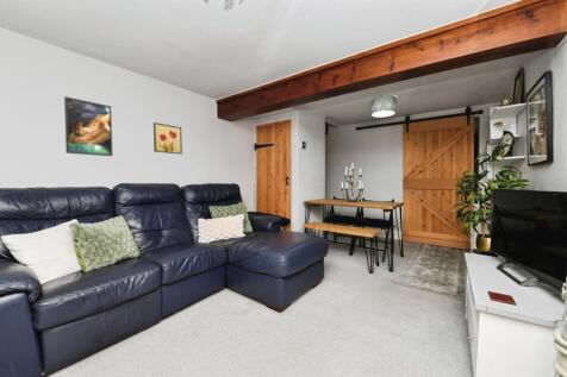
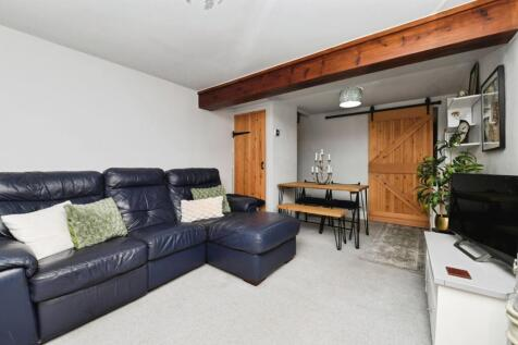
- wall art [152,121,183,156]
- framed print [63,95,113,157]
